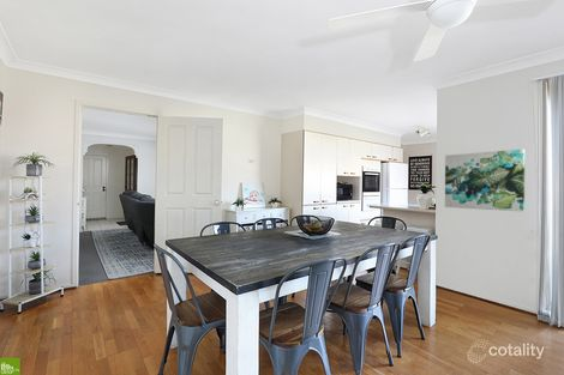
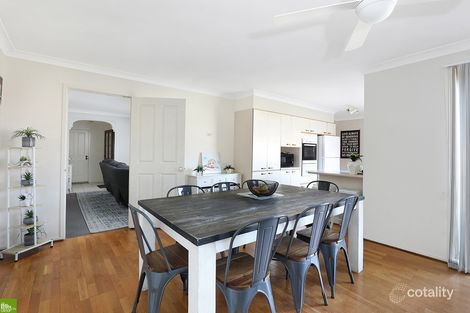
- wall art [444,147,526,213]
